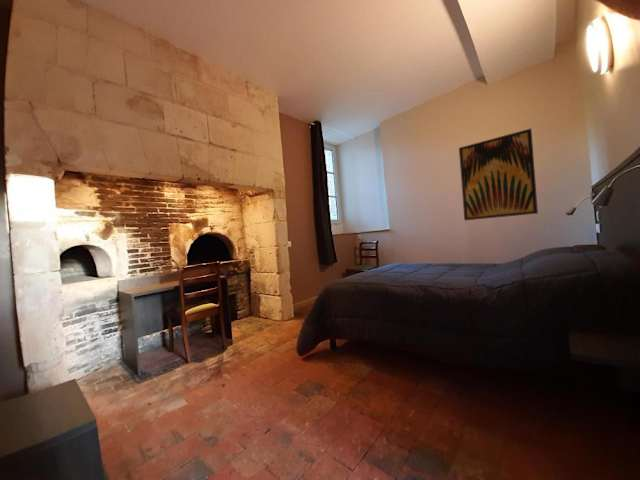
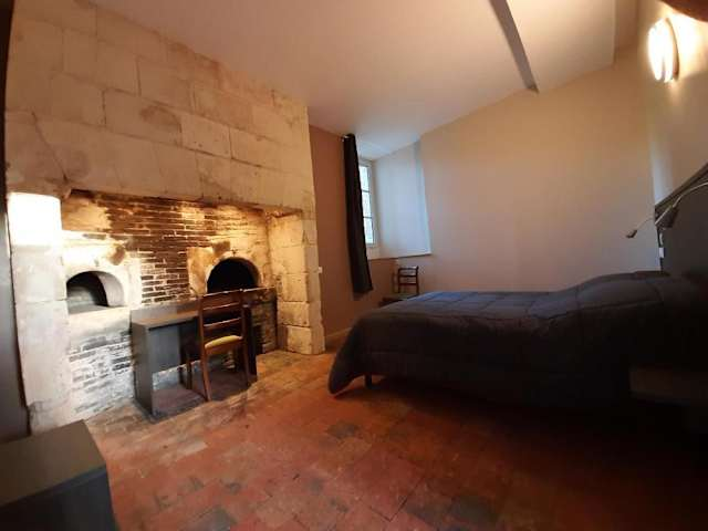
- wall art [458,128,539,221]
